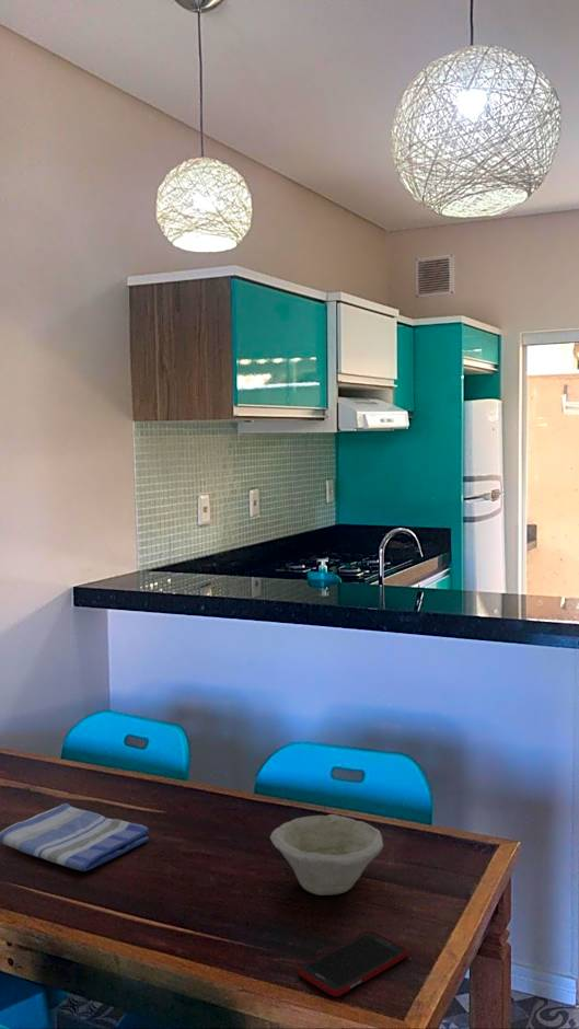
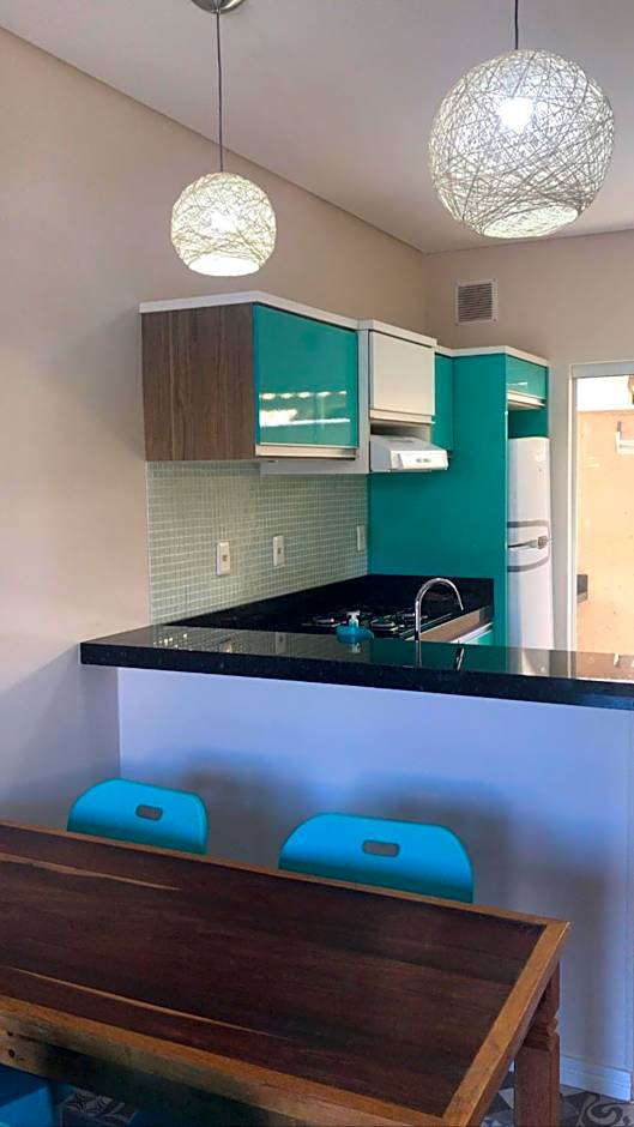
- bowl [269,813,384,897]
- dish towel [0,802,150,872]
- cell phone [298,929,409,997]
